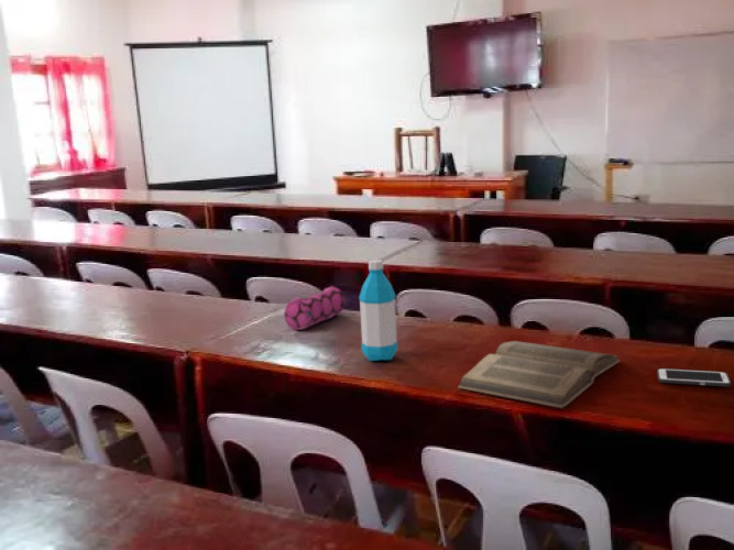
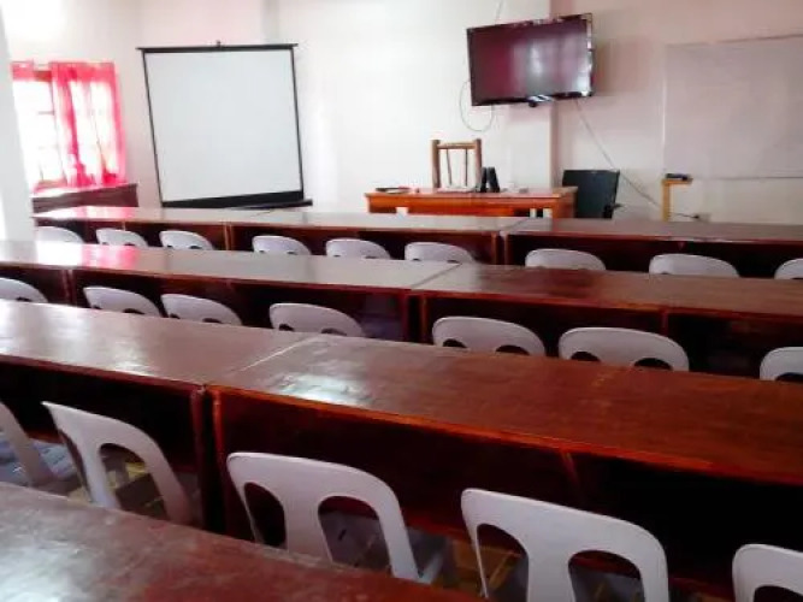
- water bottle [358,258,399,362]
- cell phone [656,367,732,387]
- book [457,340,621,409]
- pencil case [283,285,346,331]
